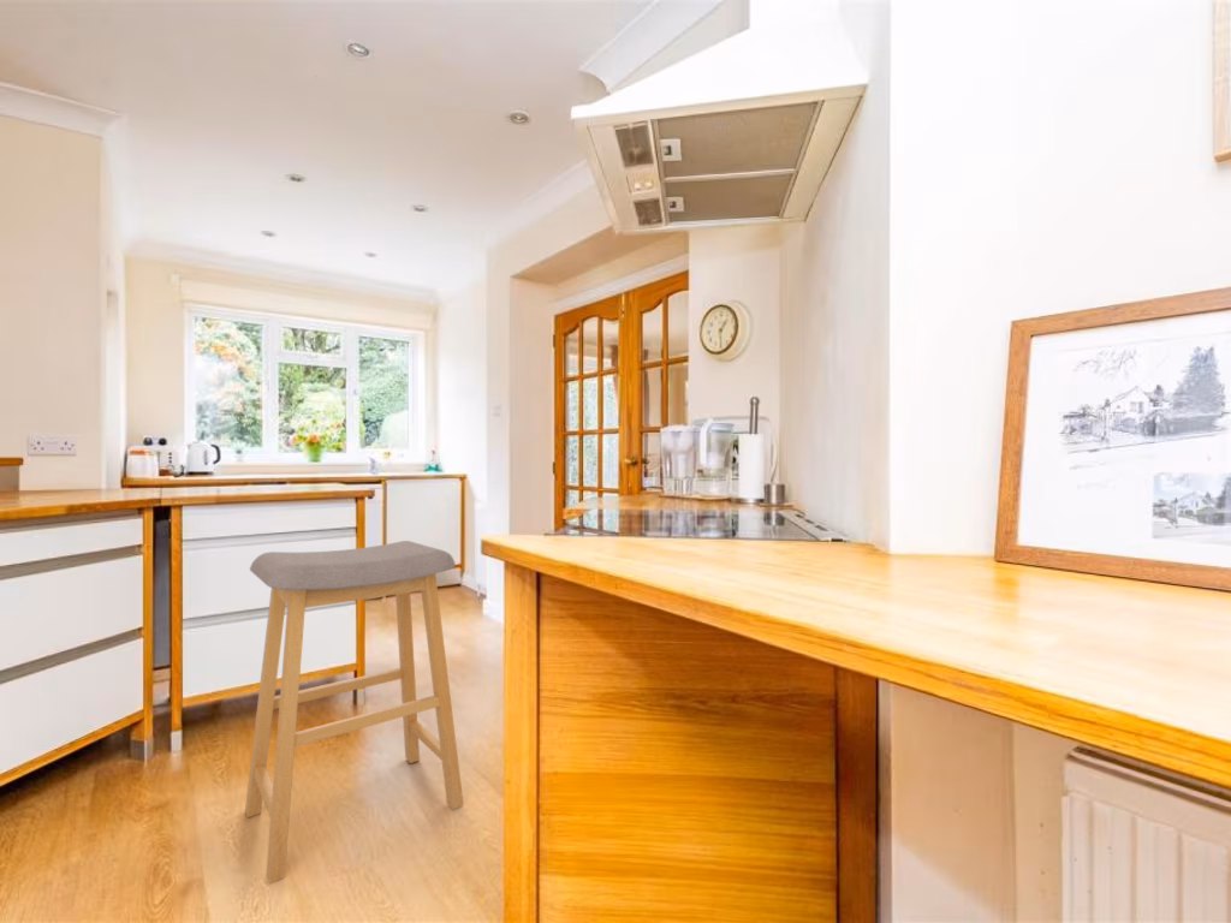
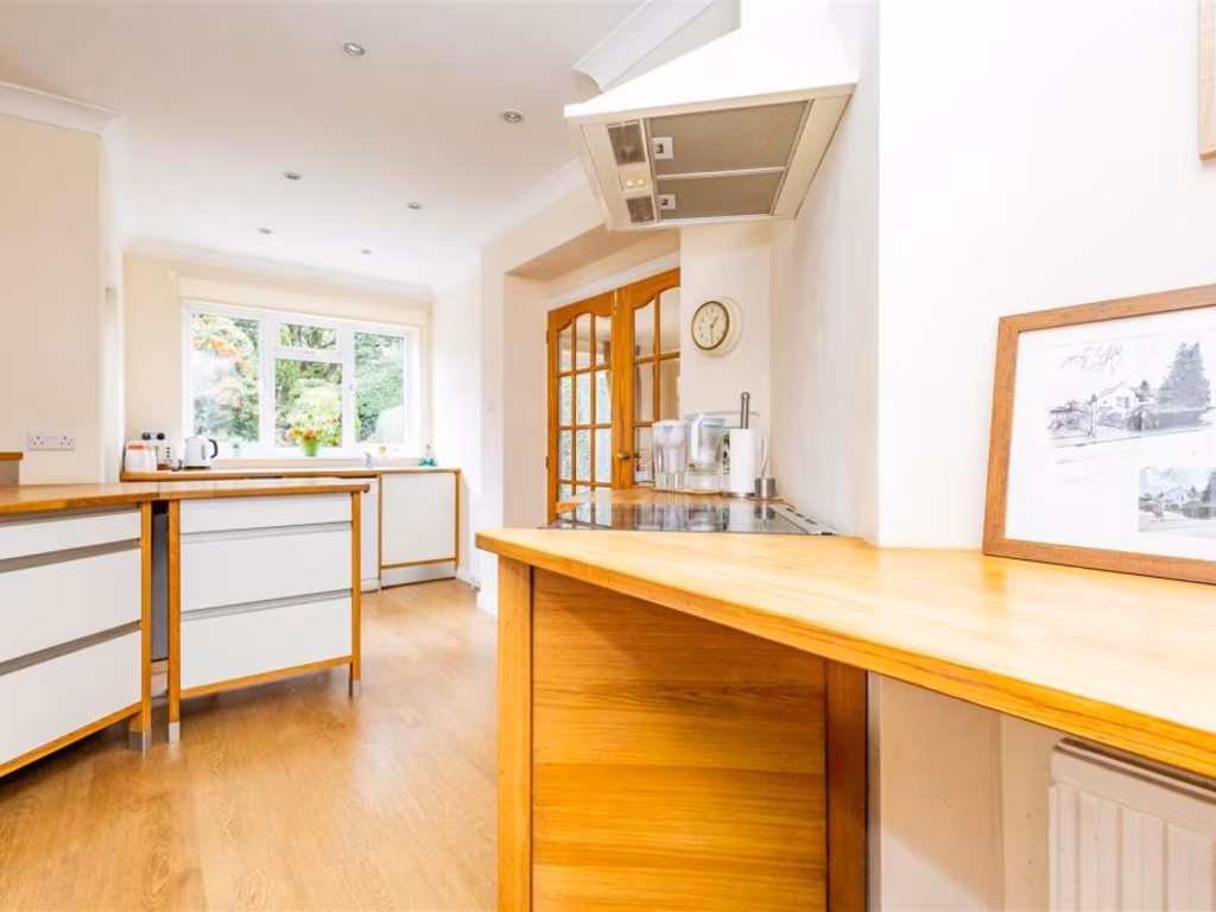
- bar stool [244,540,465,885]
